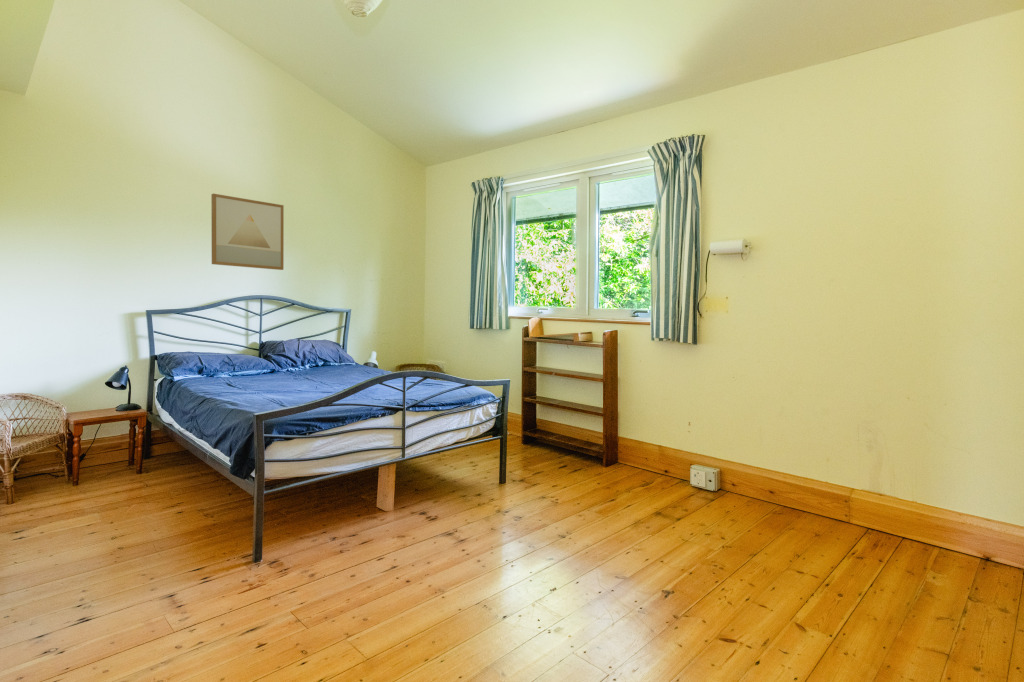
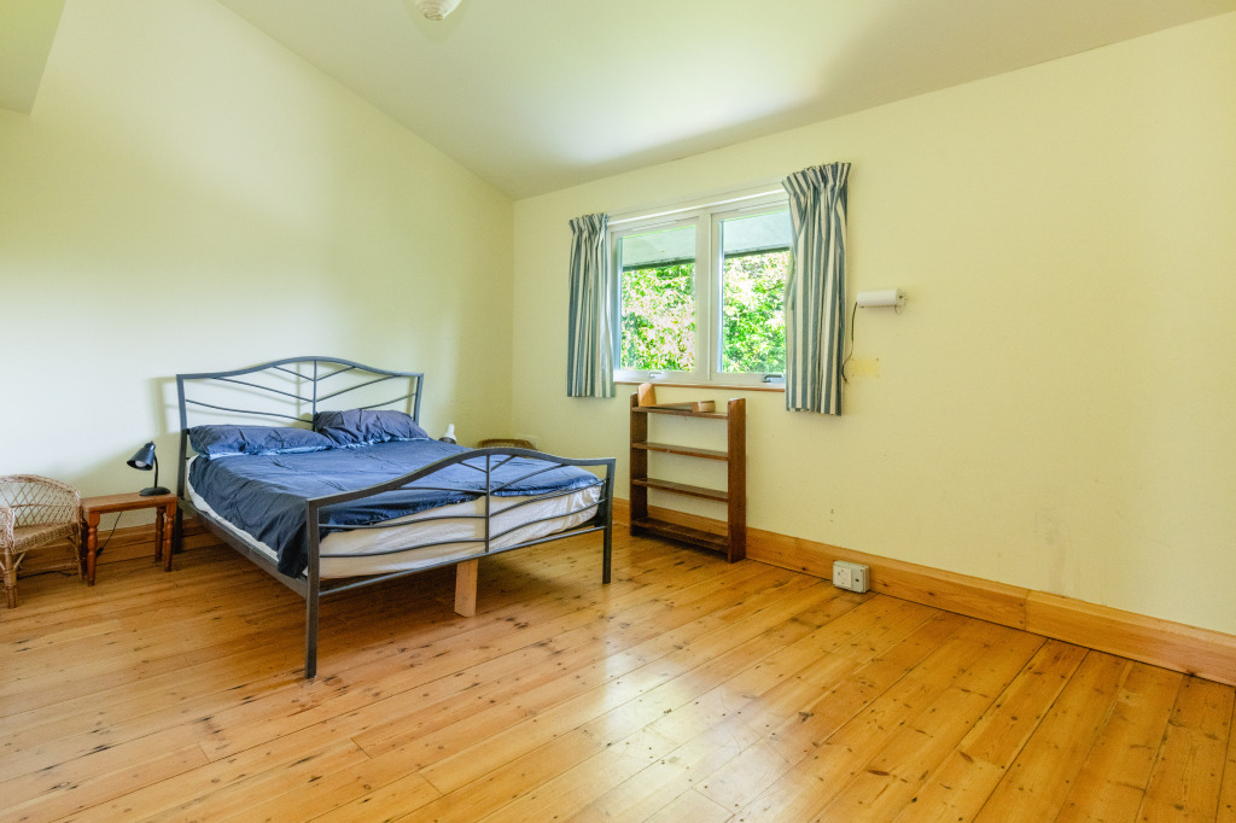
- wall art [210,193,285,271]
